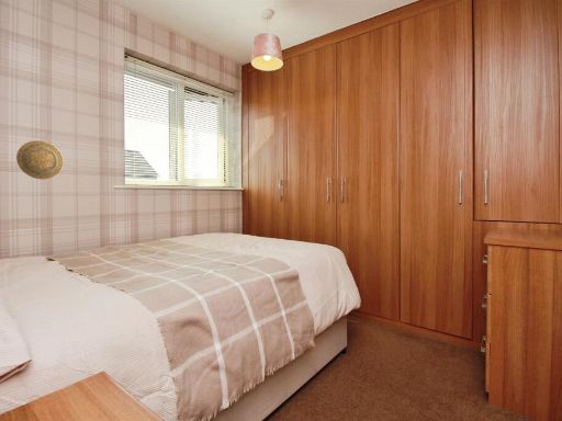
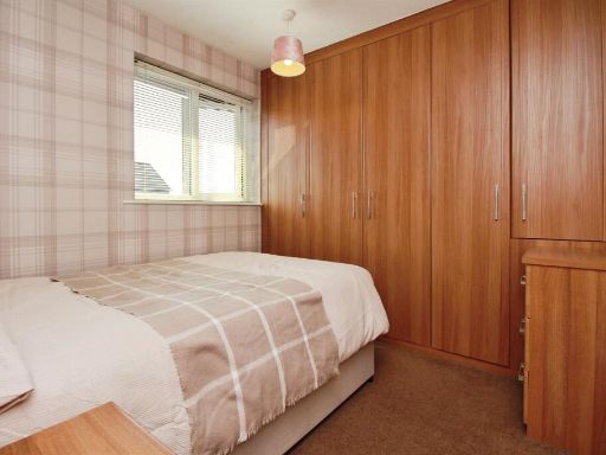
- decorative plate [15,139,65,180]
